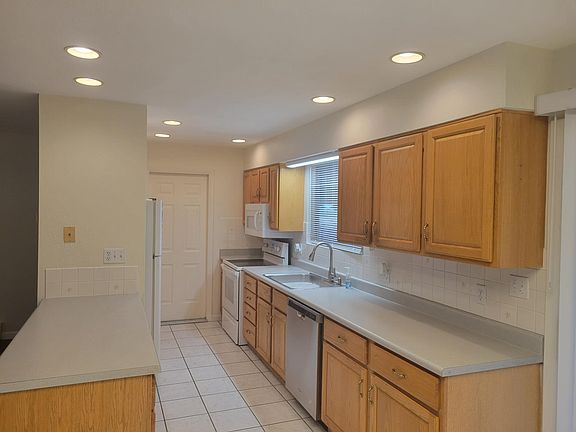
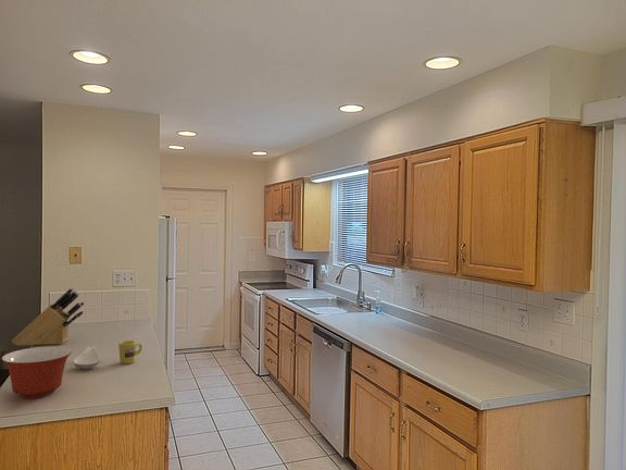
+ knife block [11,287,86,347]
+ mixing bowl [0,346,73,399]
+ spoon rest [72,346,101,370]
+ mug [117,339,143,364]
